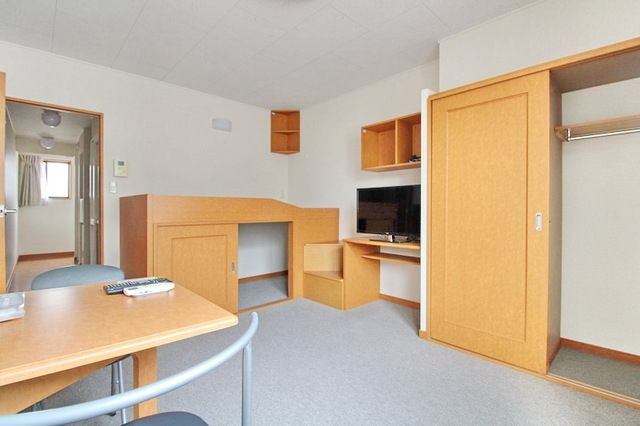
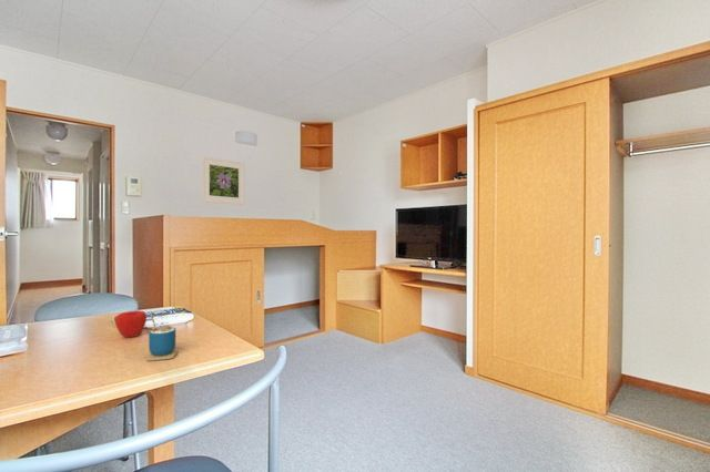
+ apple [114,309,148,338]
+ cup [144,314,179,361]
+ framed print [201,155,246,206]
